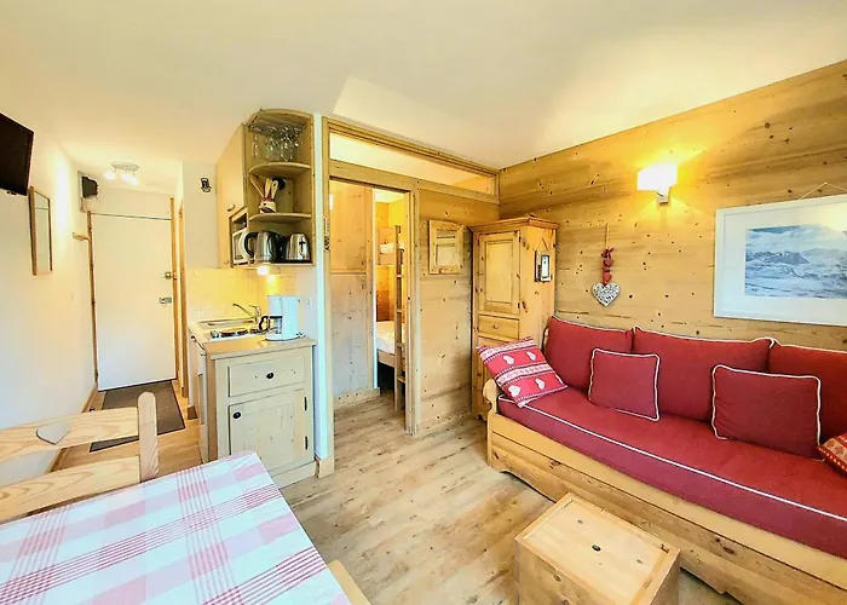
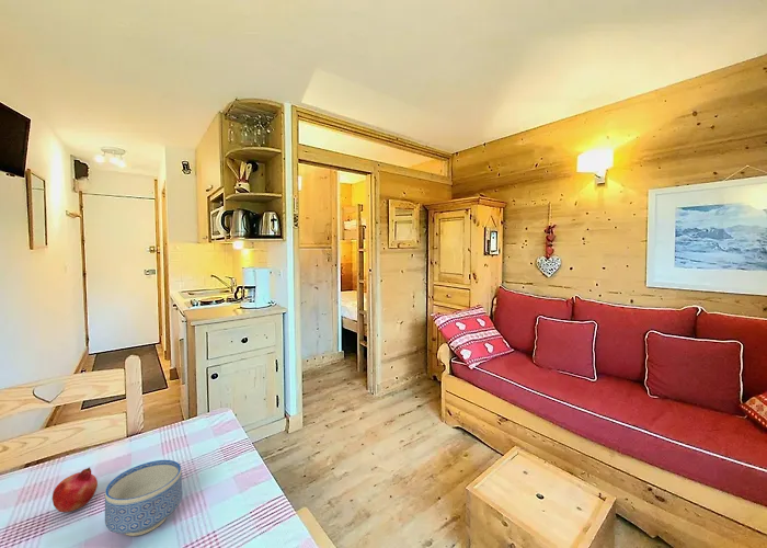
+ bowl [104,459,183,537]
+ fruit [51,467,99,513]
